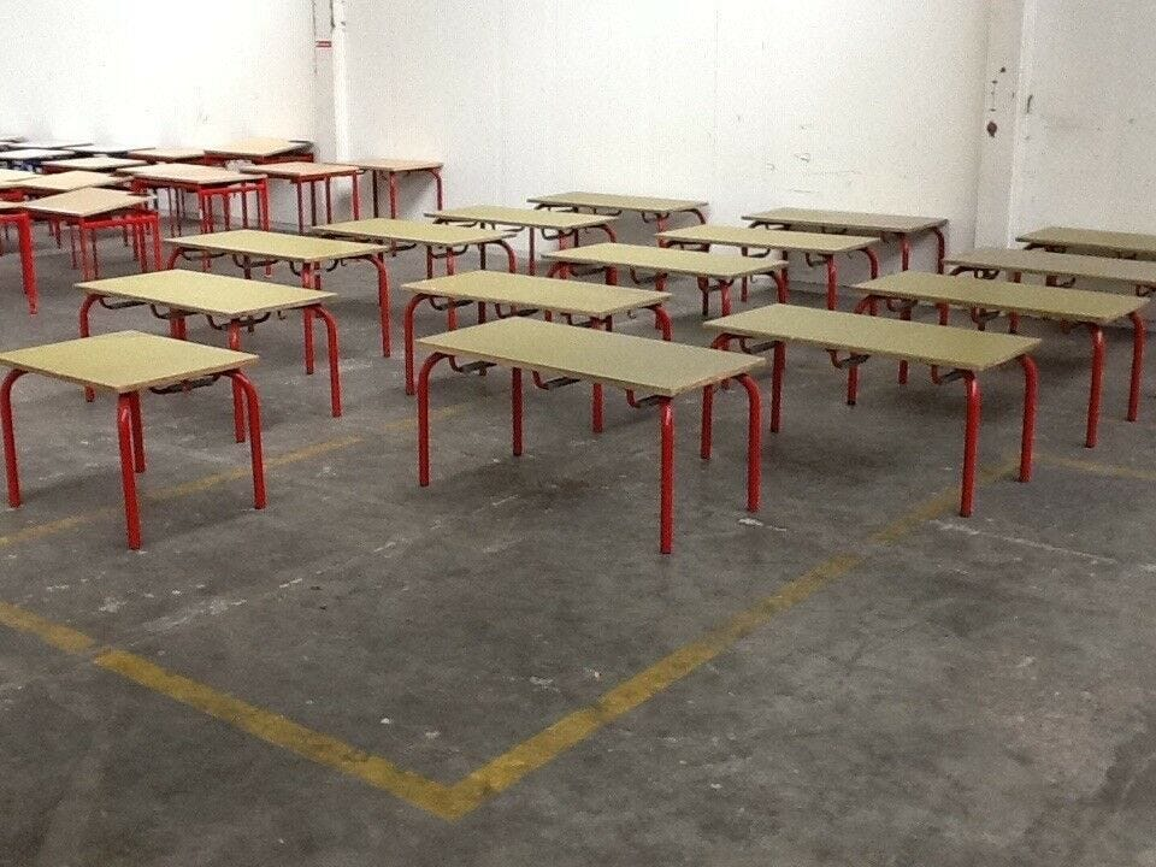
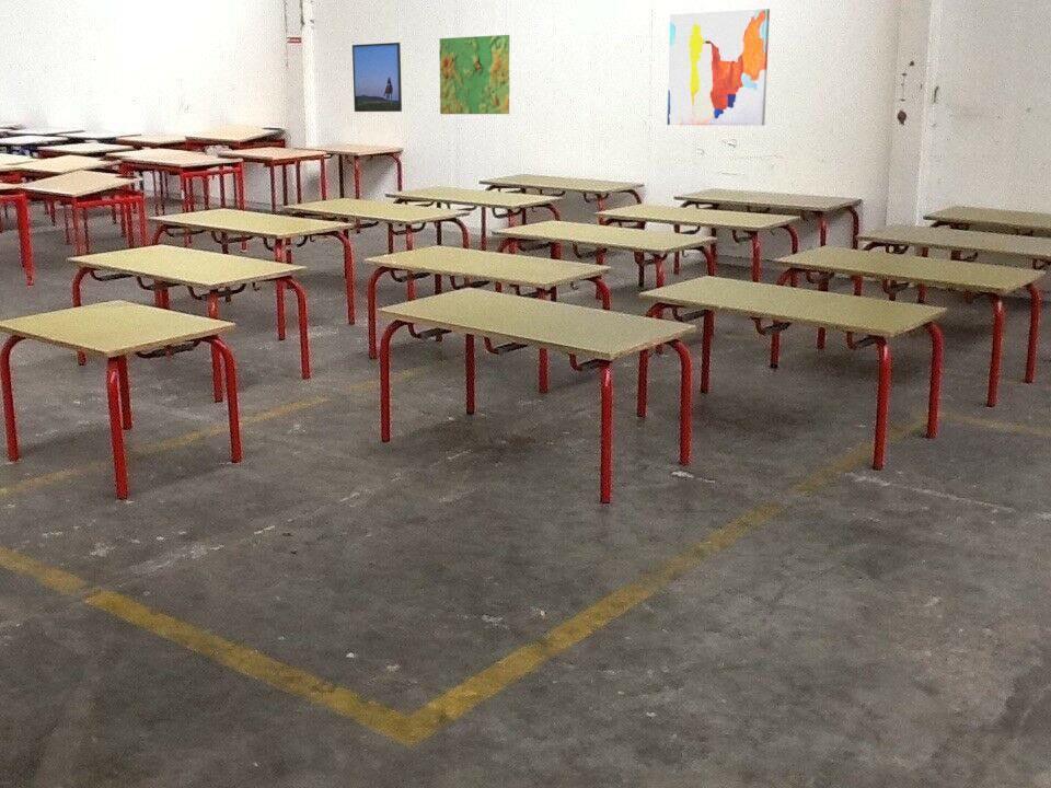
+ wall art [667,8,771,127]
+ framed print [351,42,403,113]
+ map [438,34,510,115]
